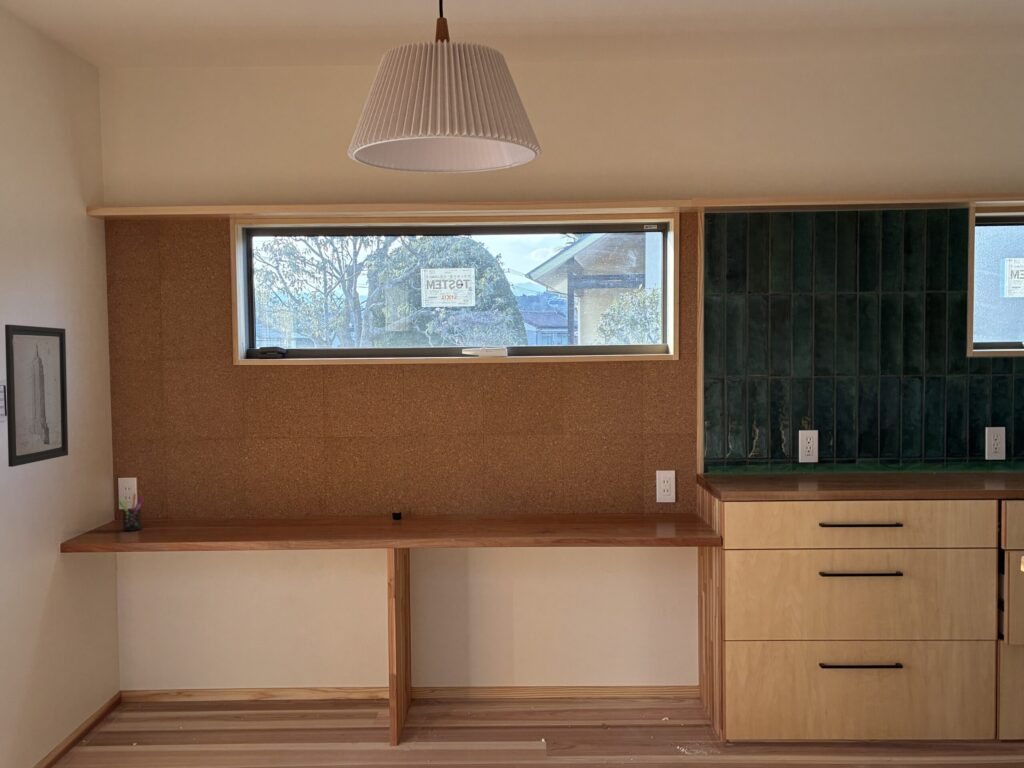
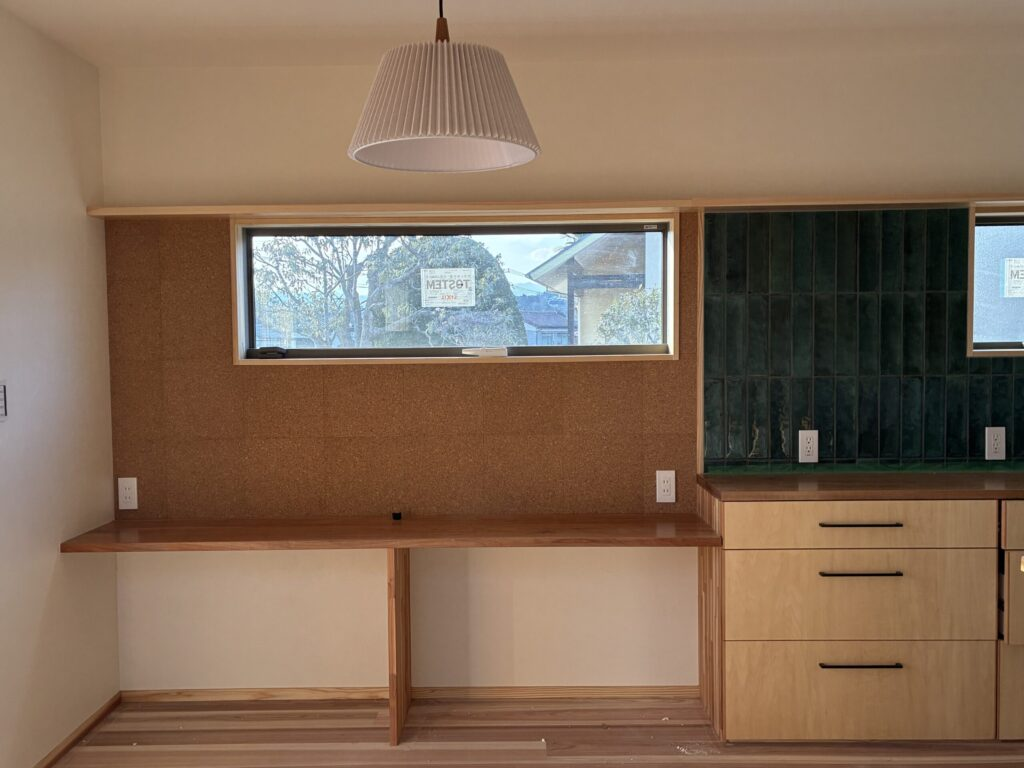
- wall art [4,324,69,468]
- pen holder [117,493,145,532]
